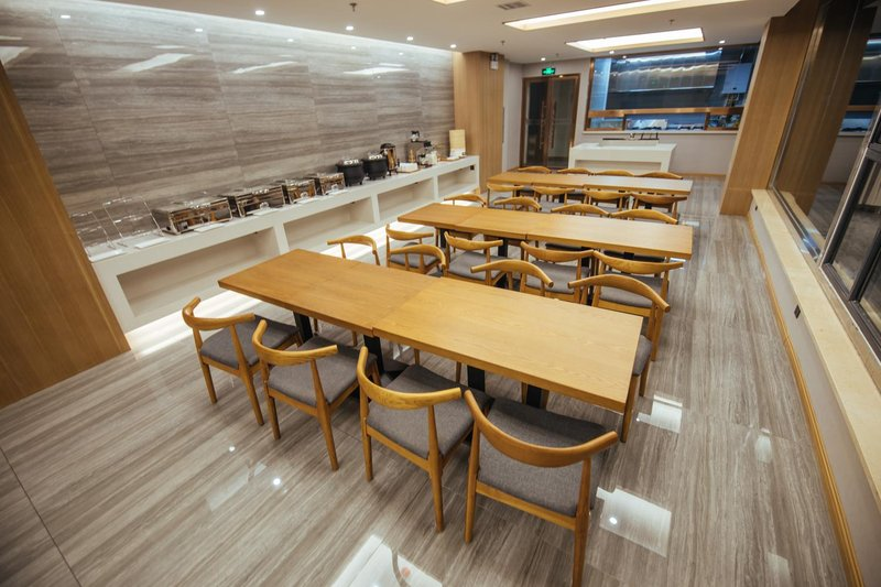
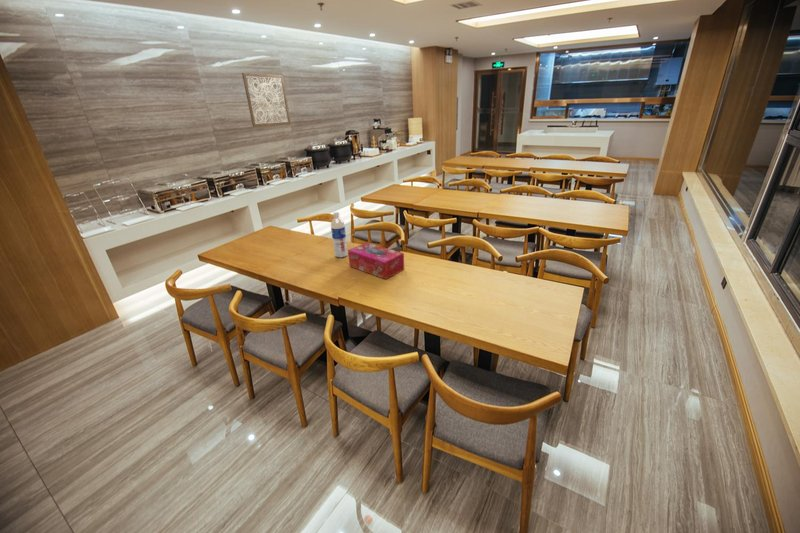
+ wall art [241,72,291,128]
+ water bottle [330,211,348,259]
+ tissue box [347,242,405,280]
